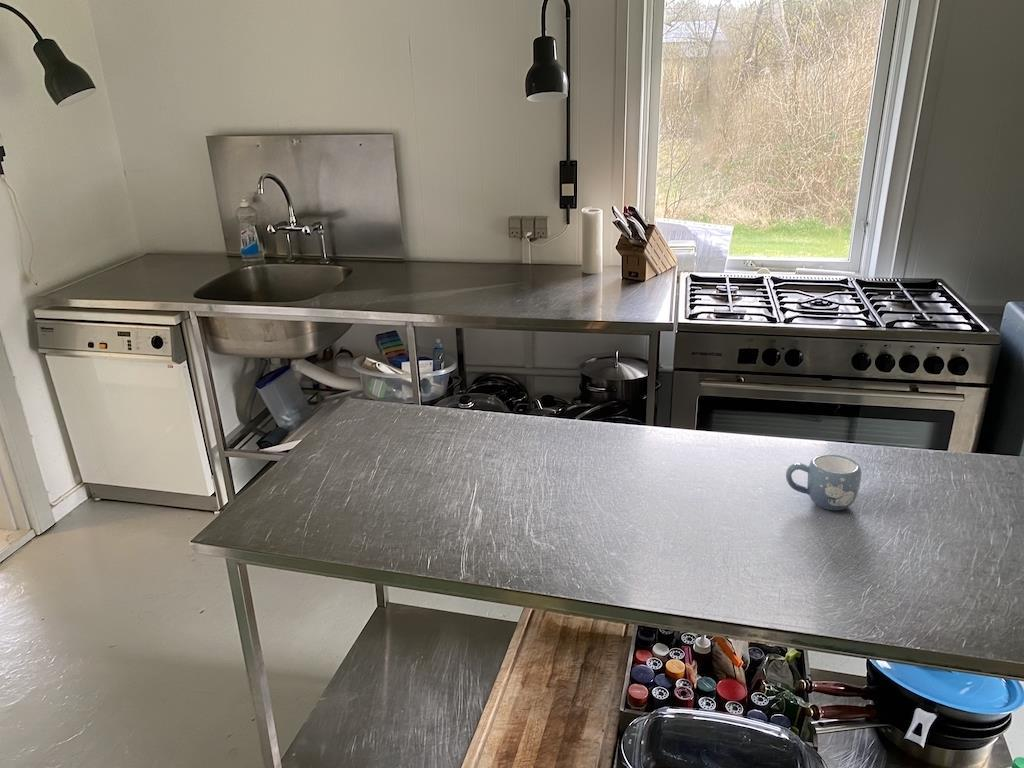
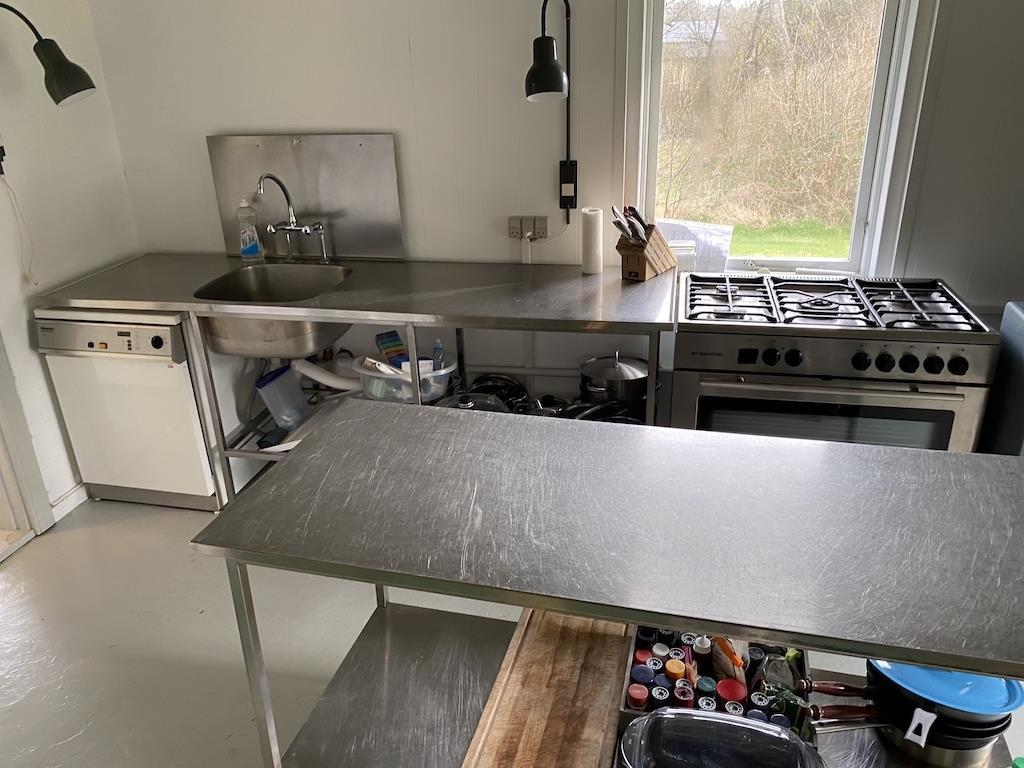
- mug [785,453,863,511]
